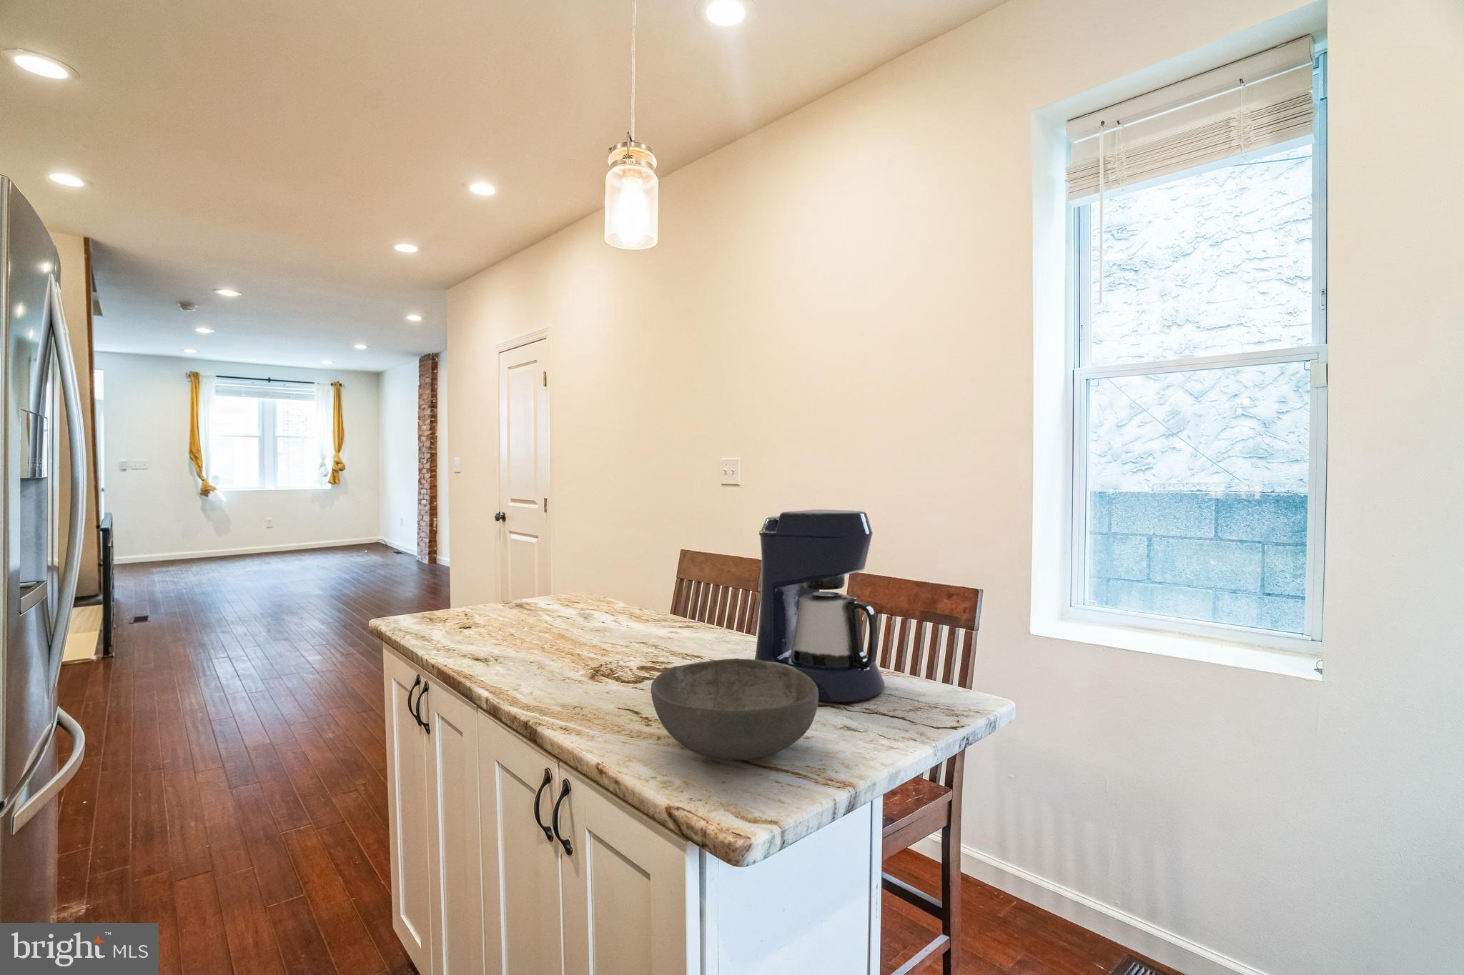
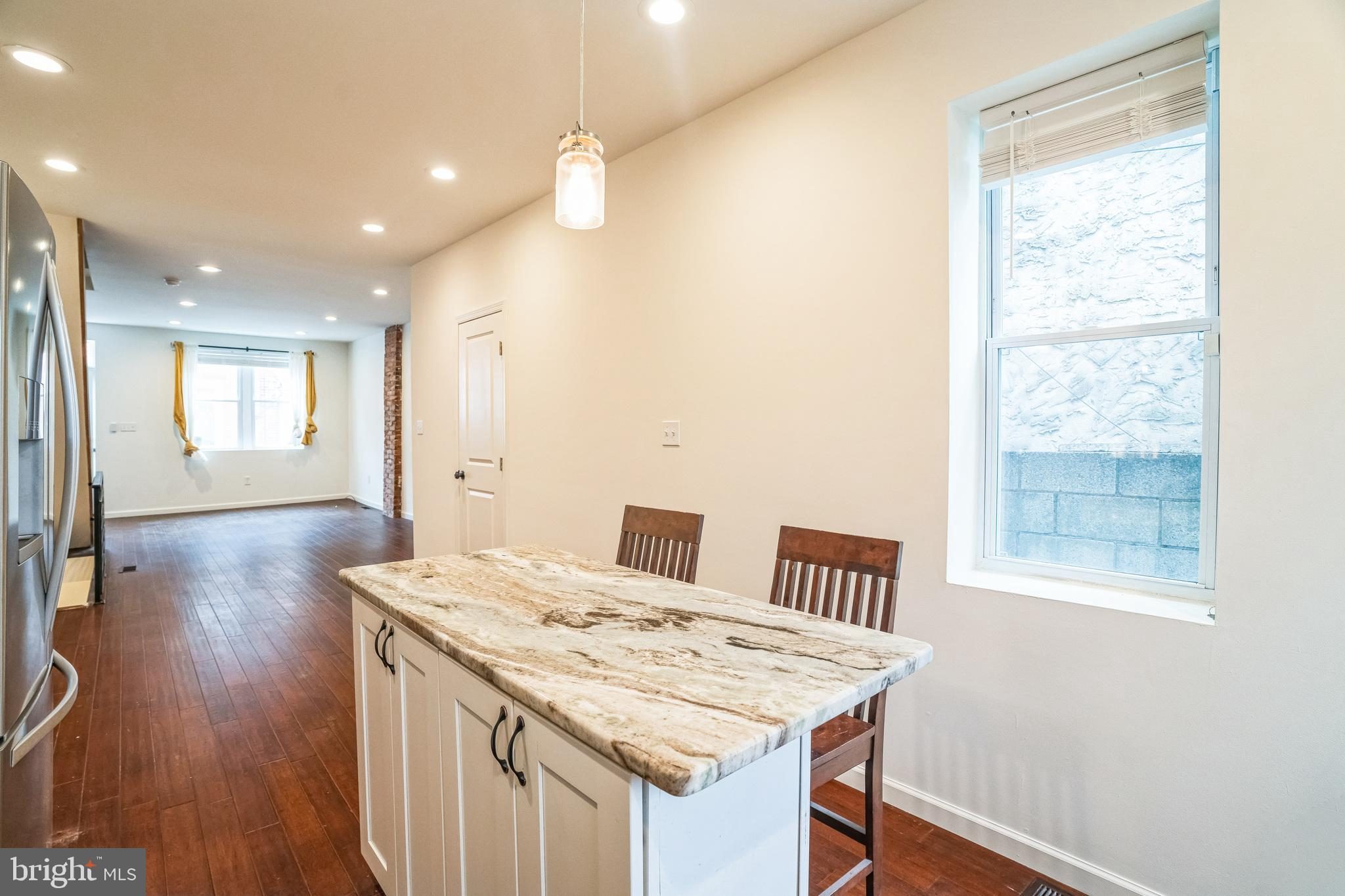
- coffee maker [753,508,886,703]
- bowl [651,658,820,761]
